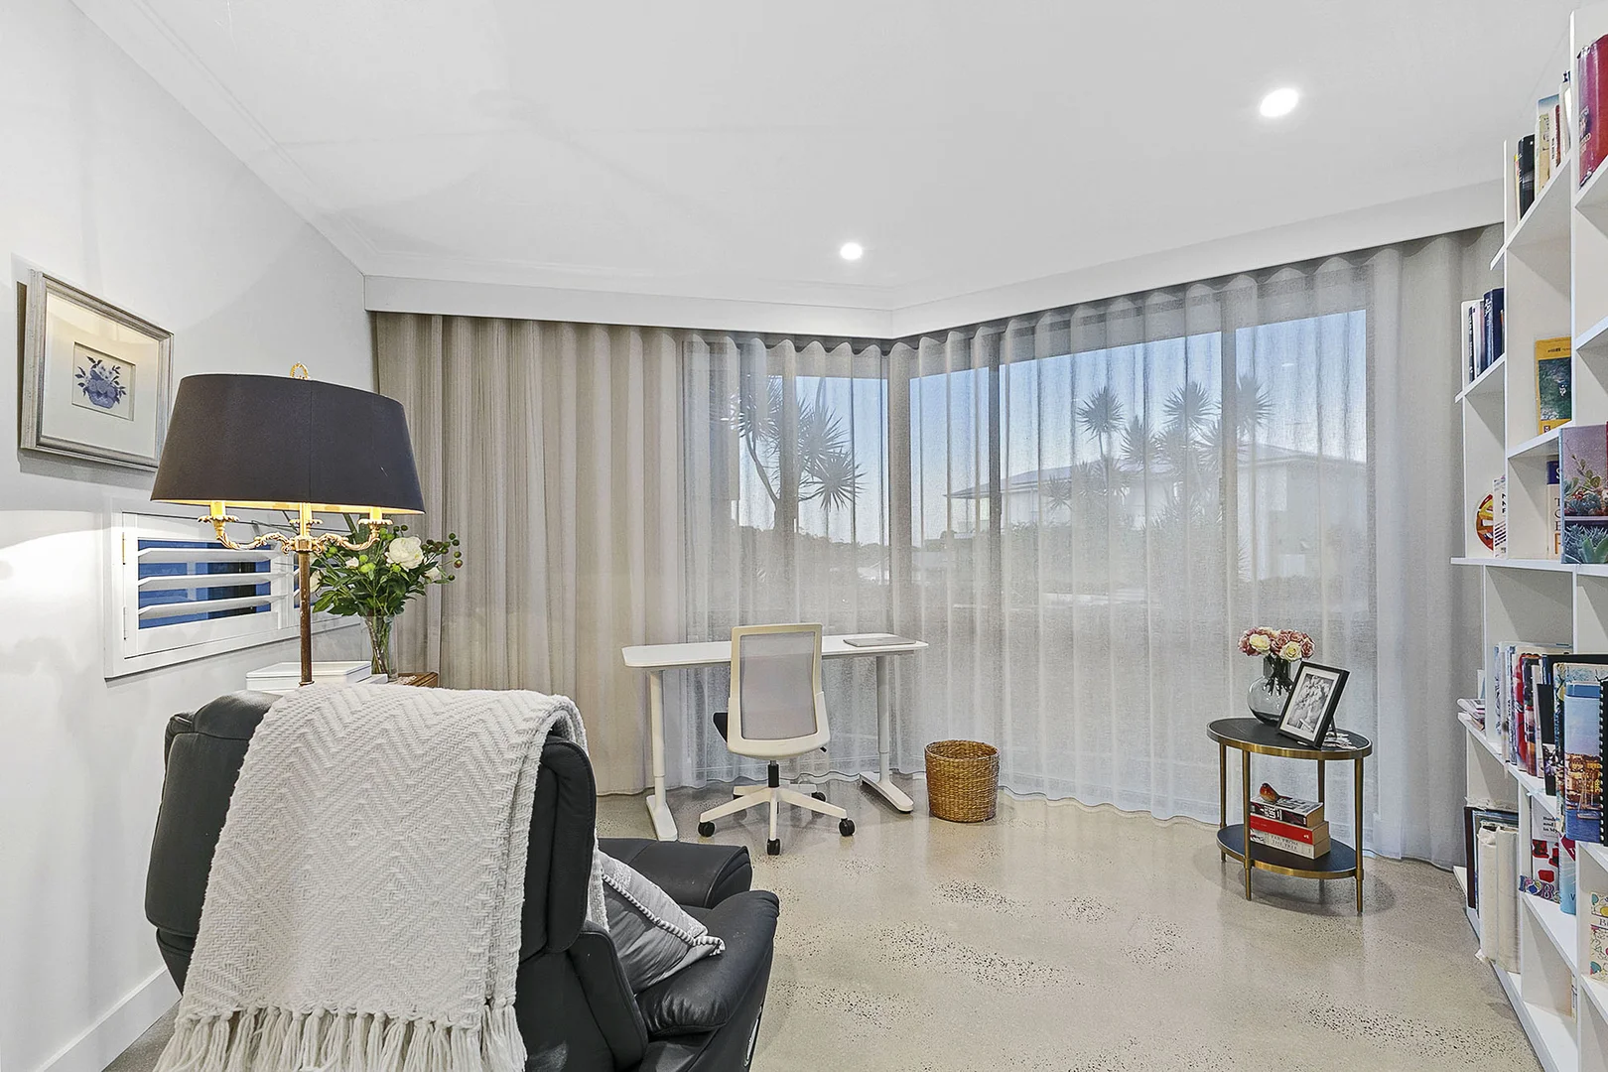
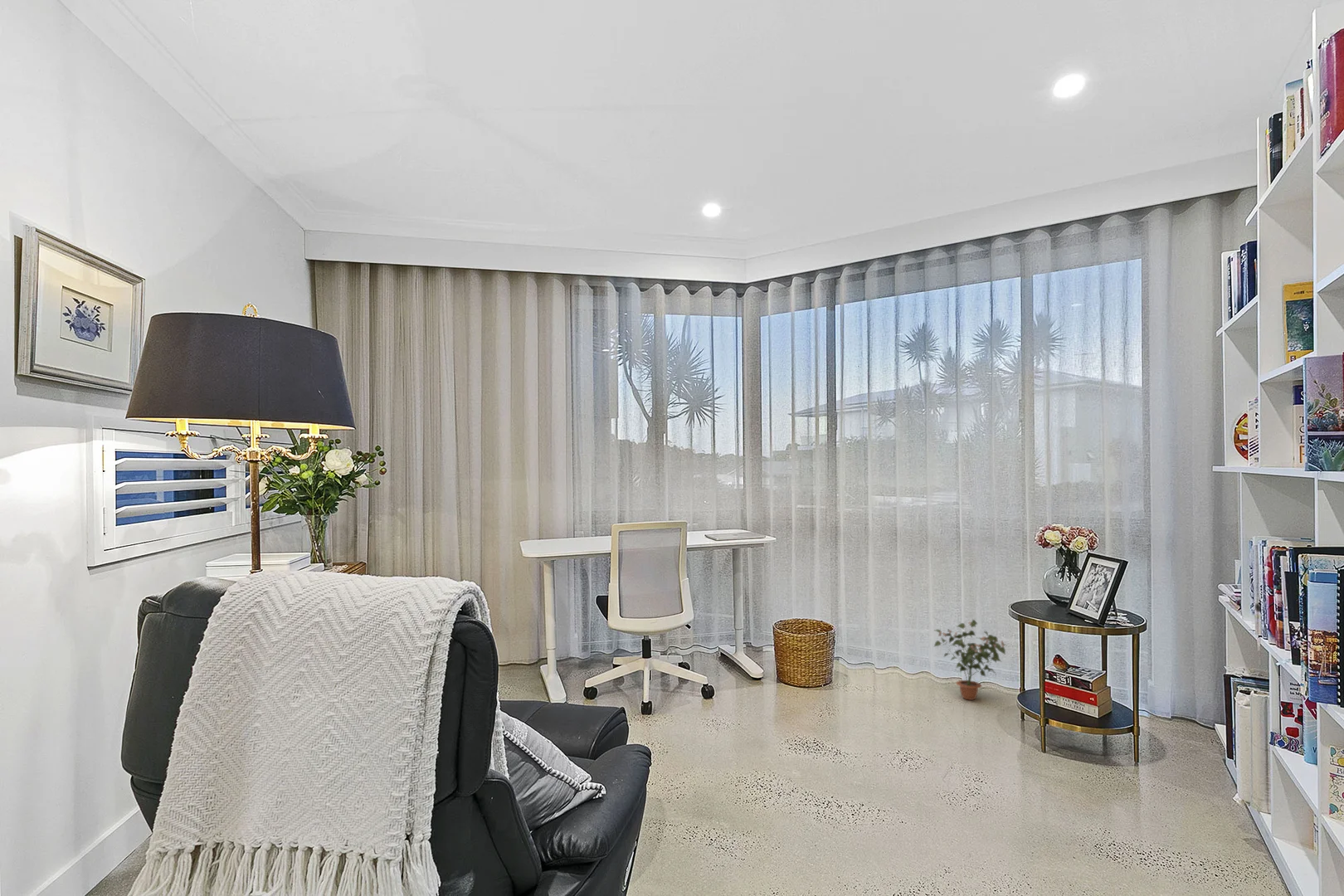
+ potted plant [933,619,1009,701]
